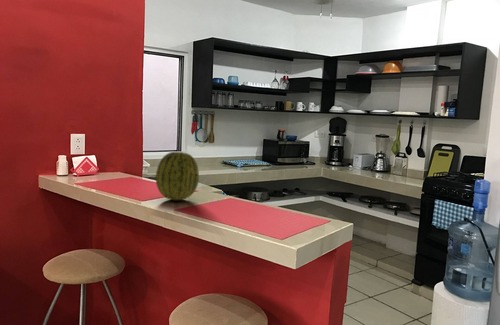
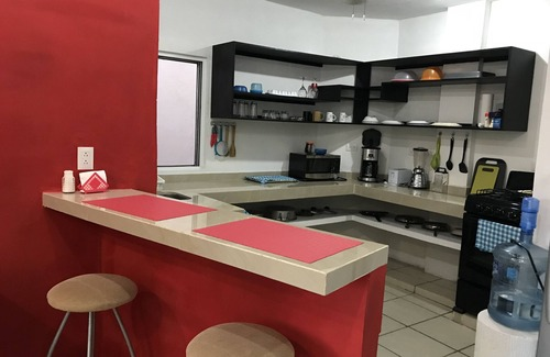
- fruit [155,151,200,201]
